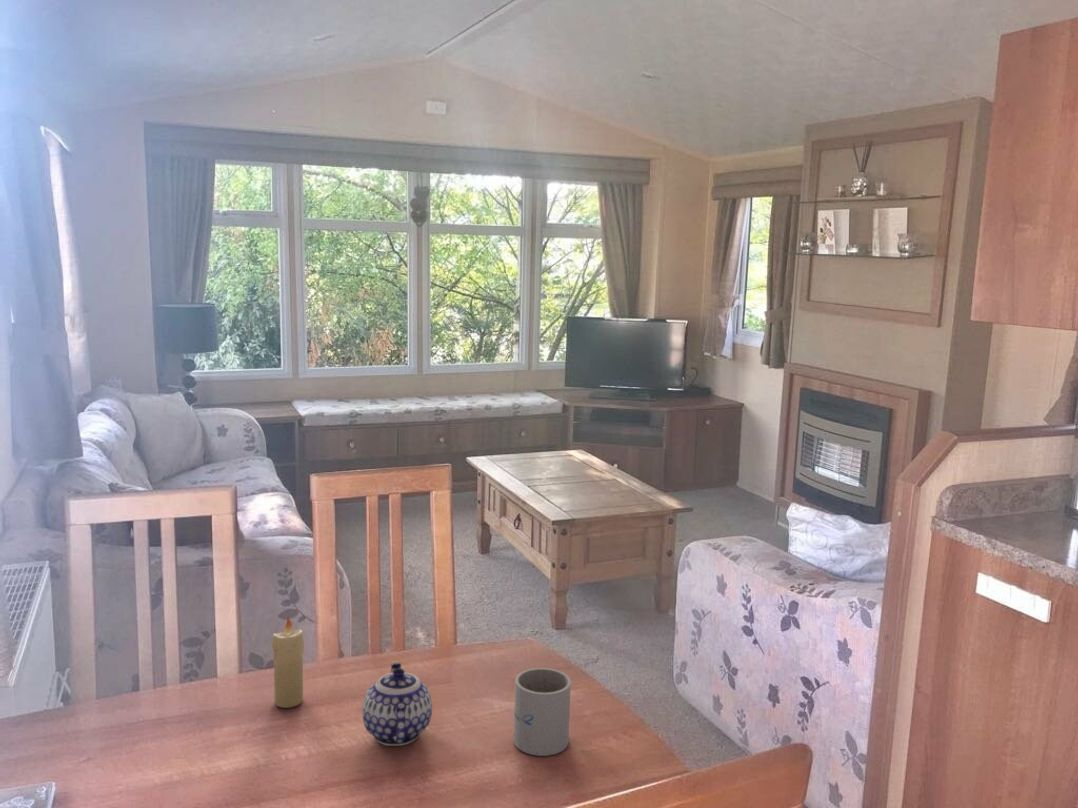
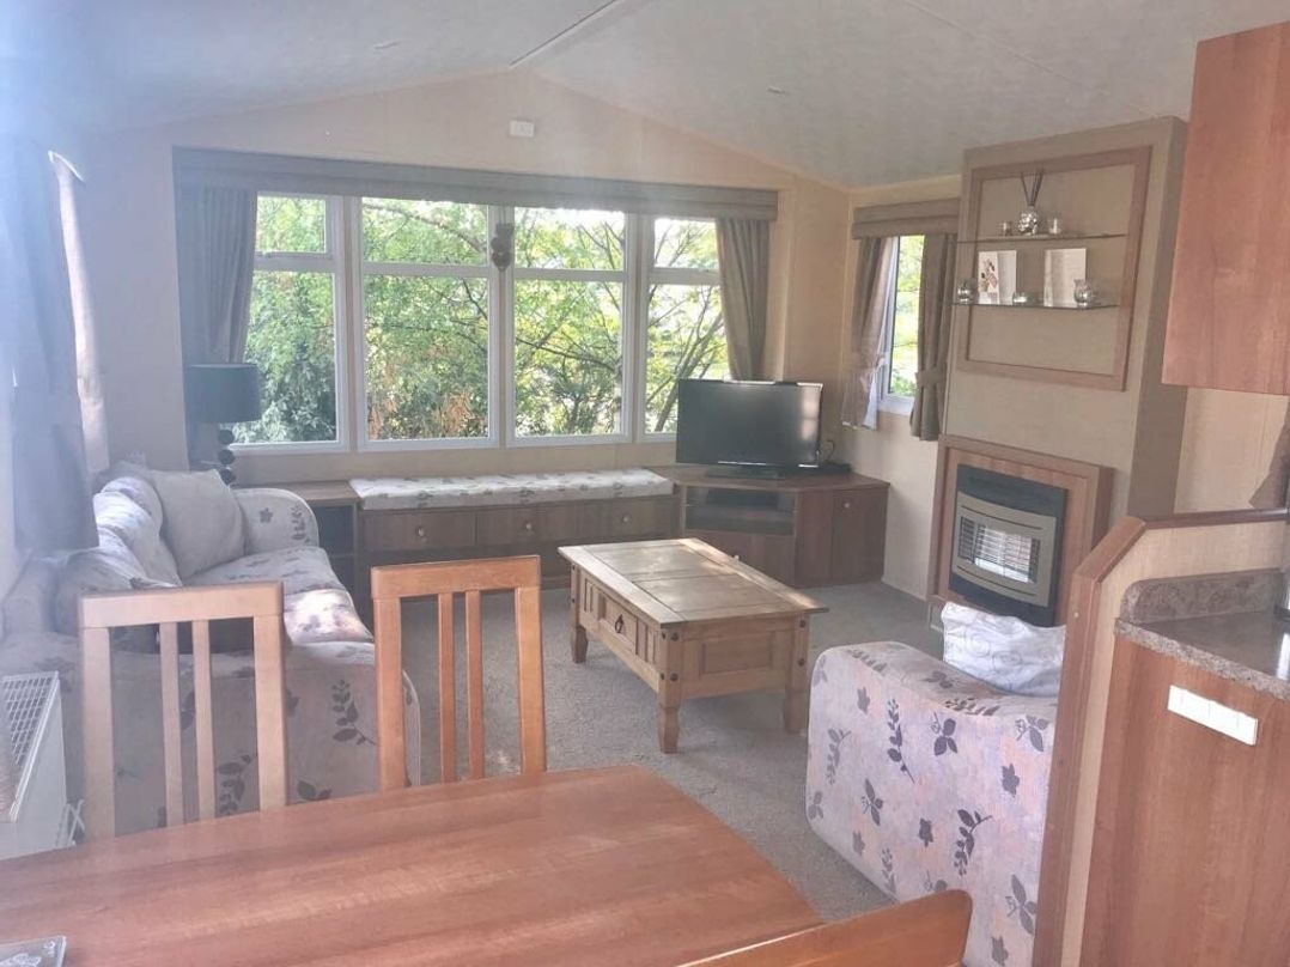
- candle [271,616,305,709]
- teapot [362,661,433,747]
- mug [513,667,572,757]
